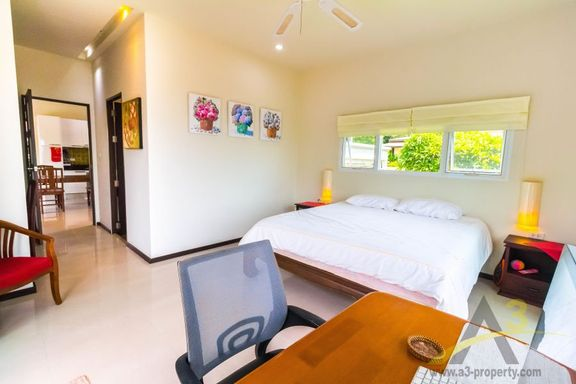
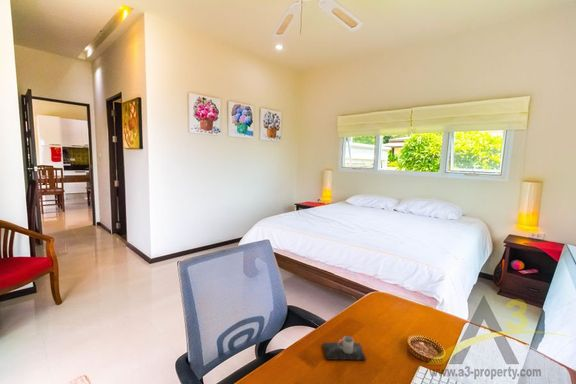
+ mug [322,335,367,361]
